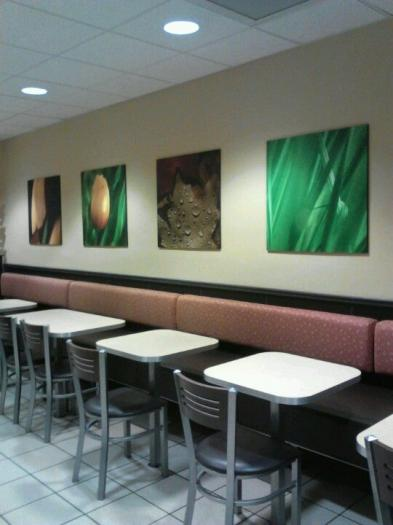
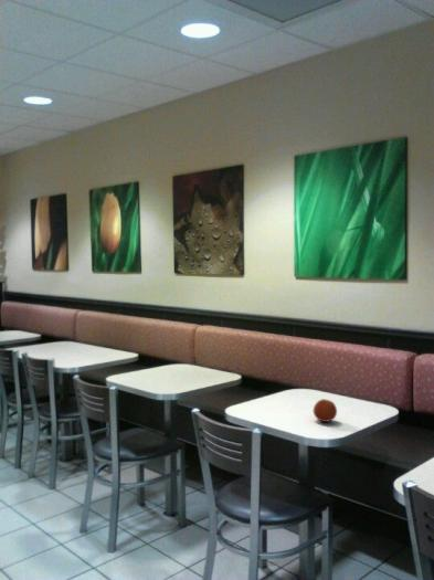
+ fruit [313,398,338,423]
